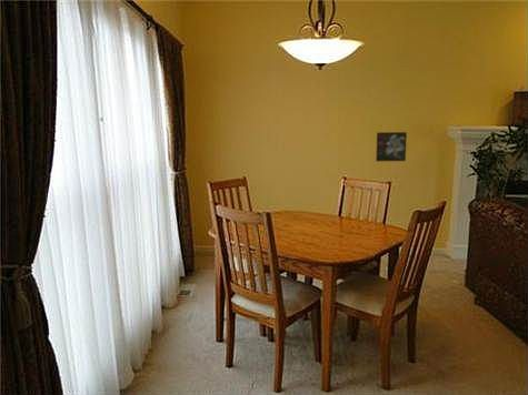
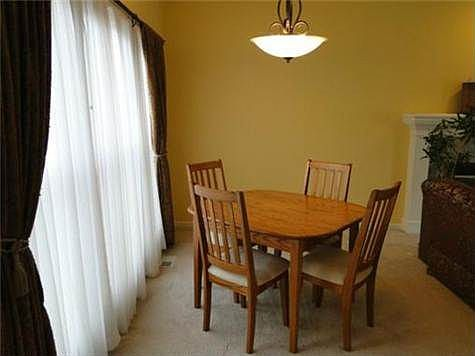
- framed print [375,131,408,162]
